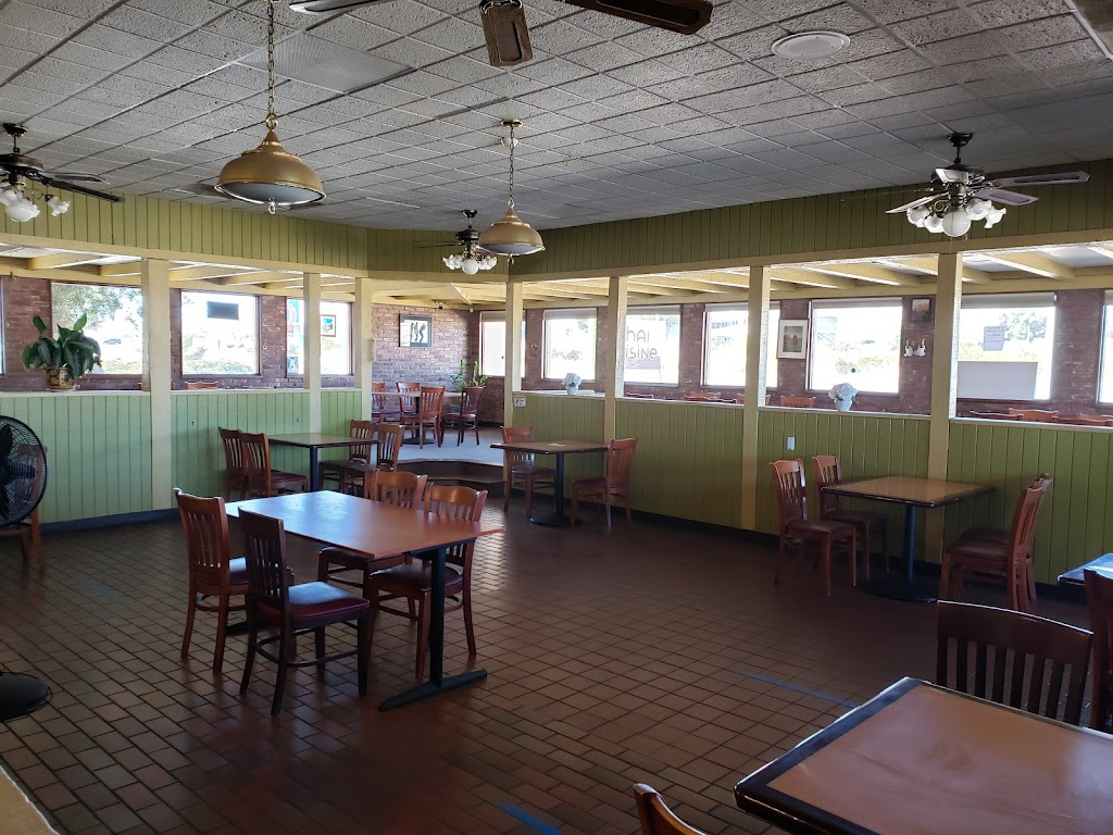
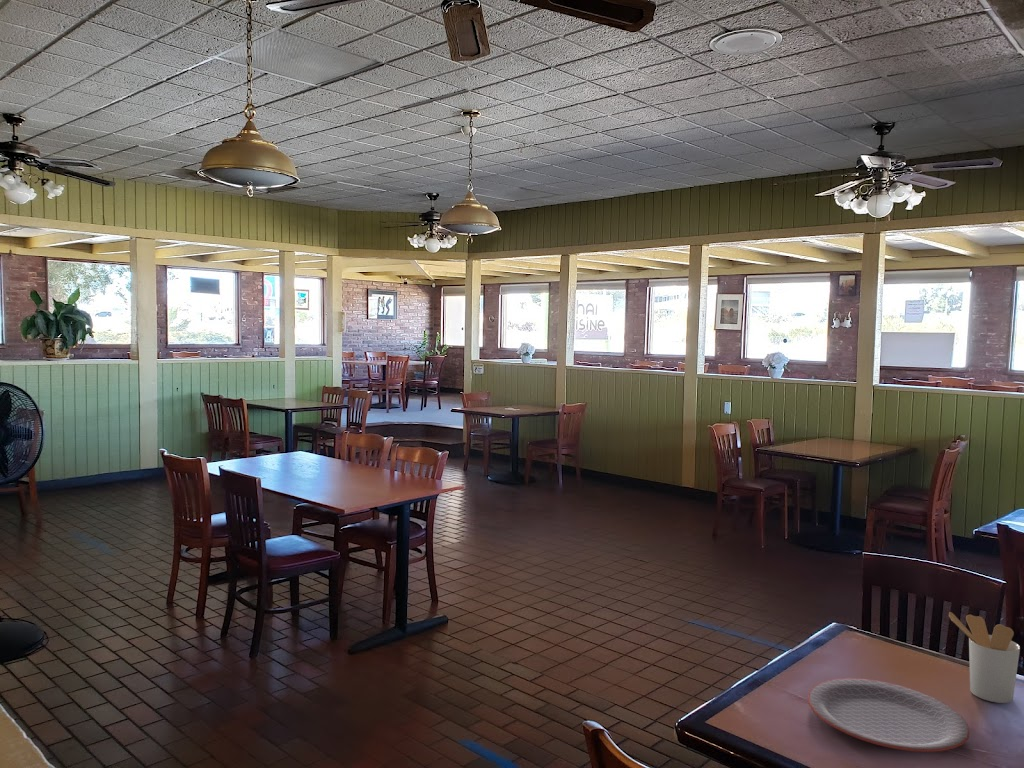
+ plate [807,677,970,753]
+ utensil holder [948,611,1021,704]
